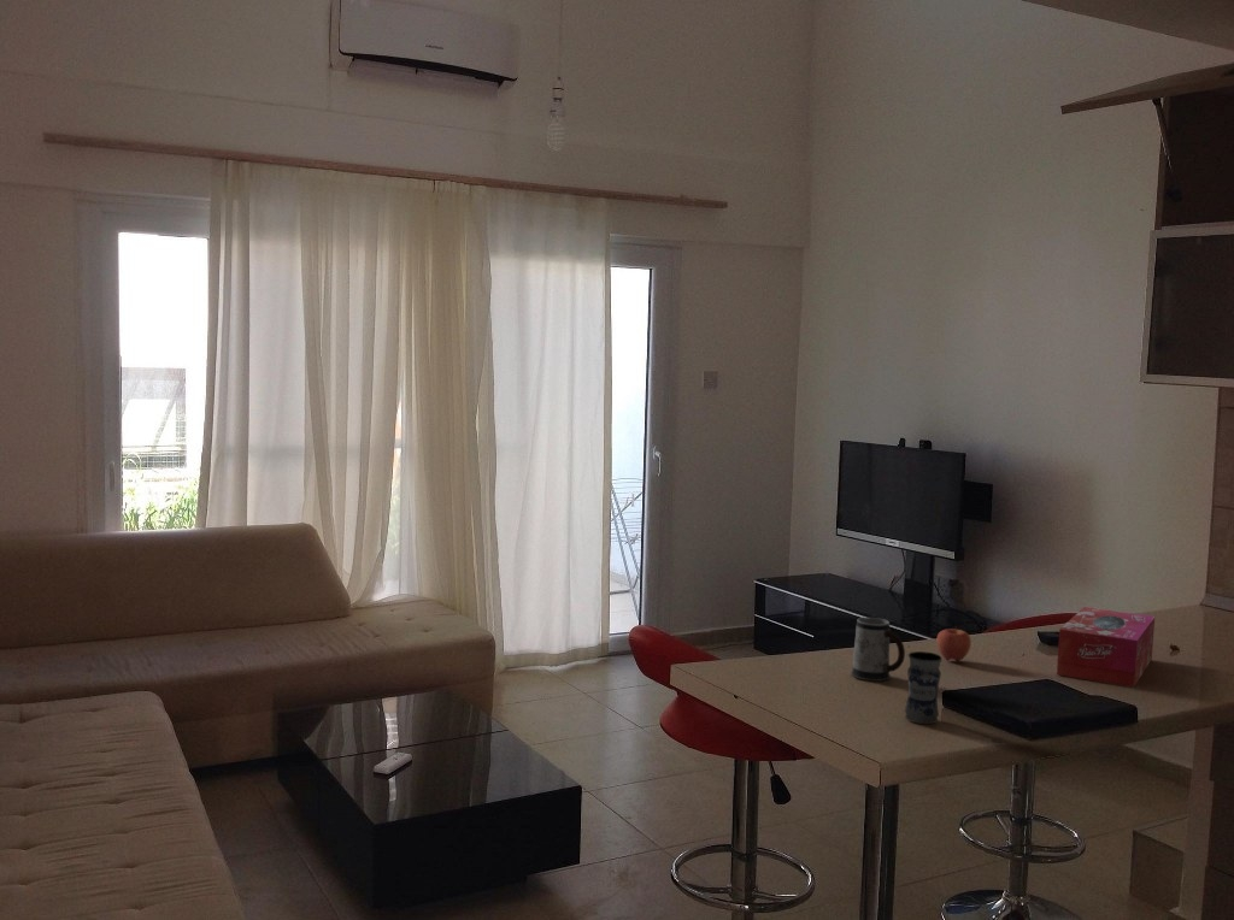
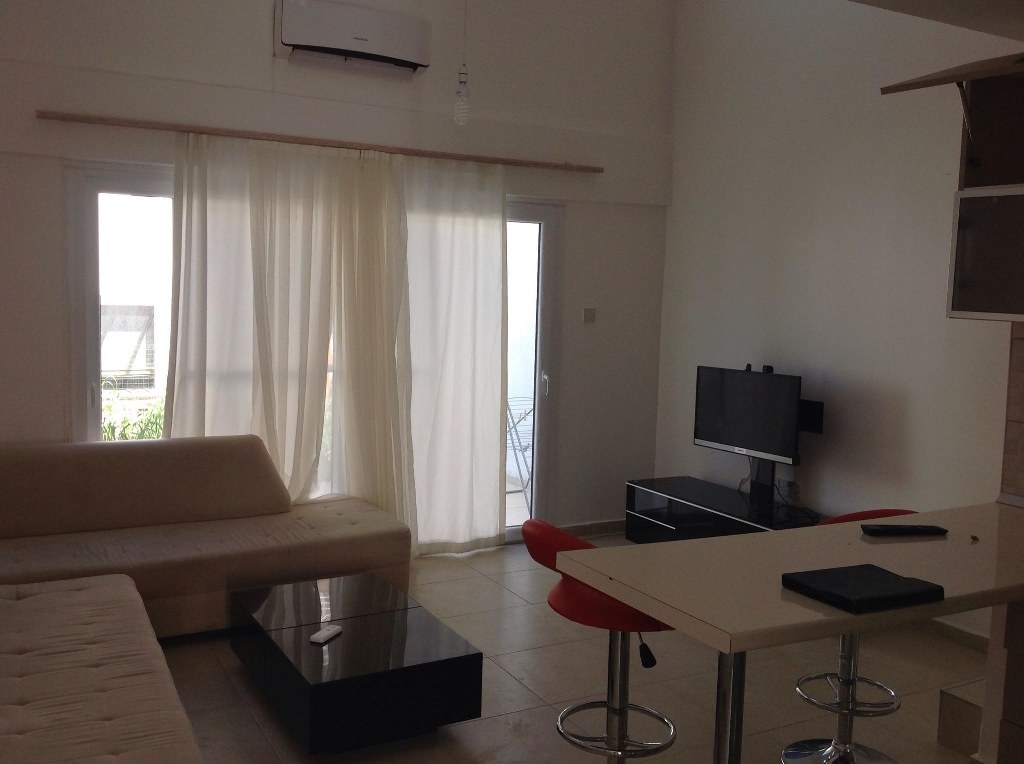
- apple [935,626,972,662]
- mug [850,617,906,682]
- tissue box [1056,606,1156,688]
- jar [904,650,944,725]
